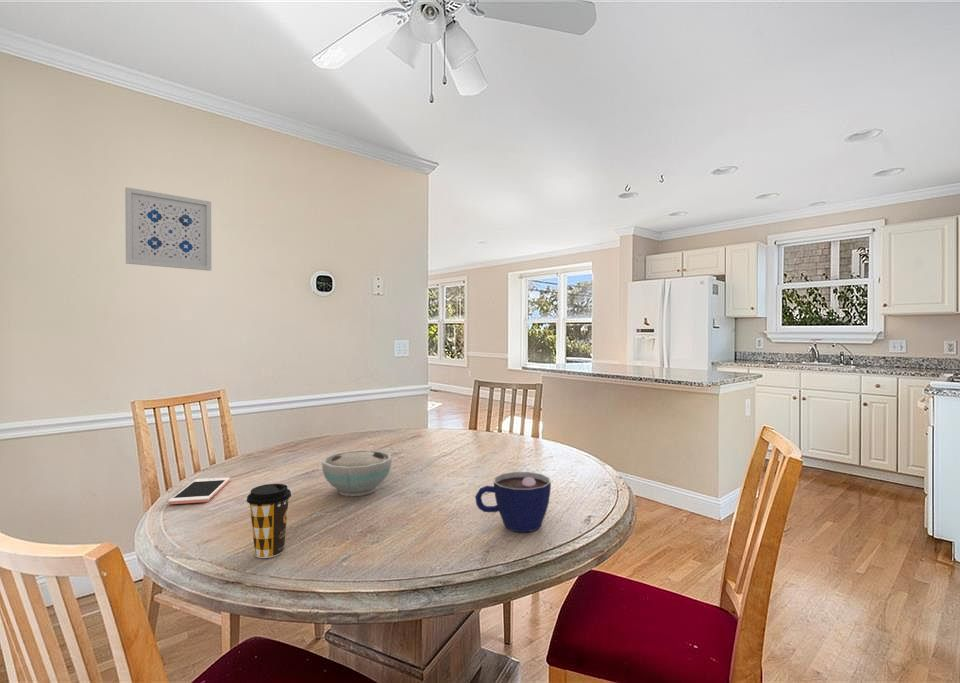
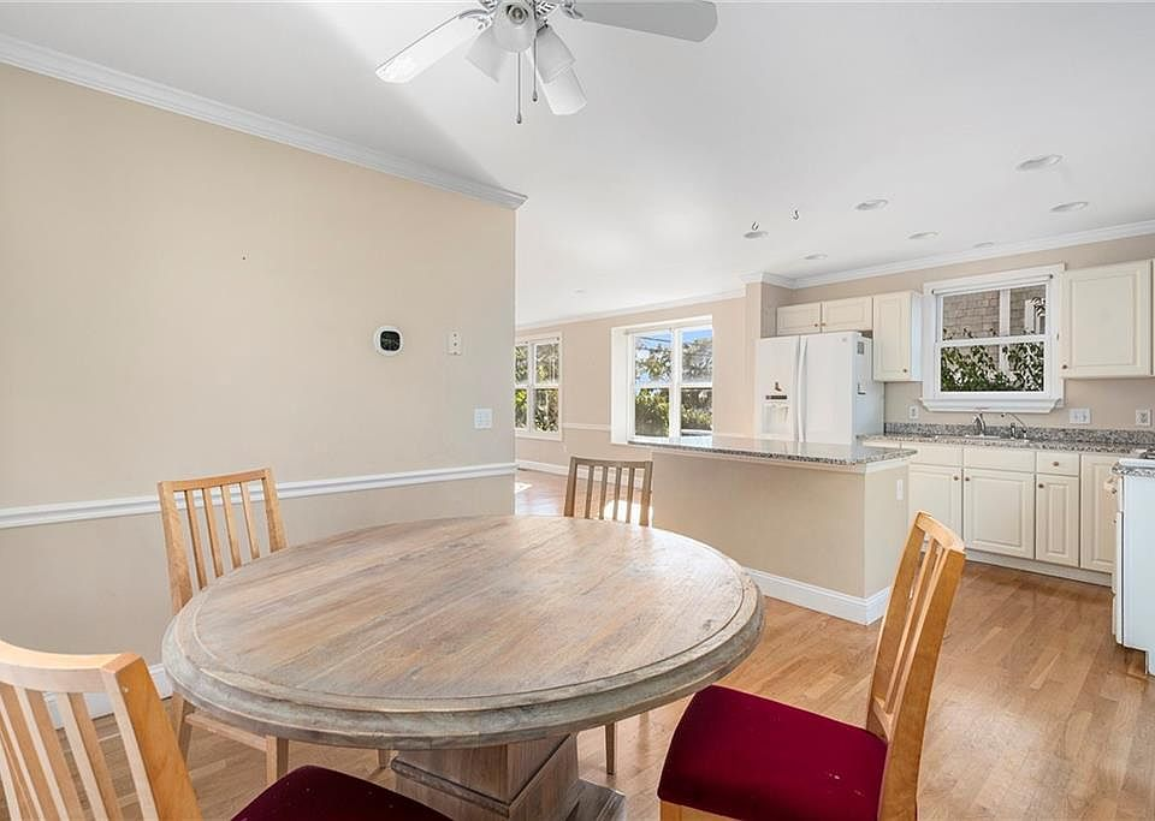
- coffee cup [246,483,292,559]
- cup [474,471,552,533]
- bowl [321,449,393,497]
- cell phone [167,476,231,505]
- wall art [124,186,212,272]
